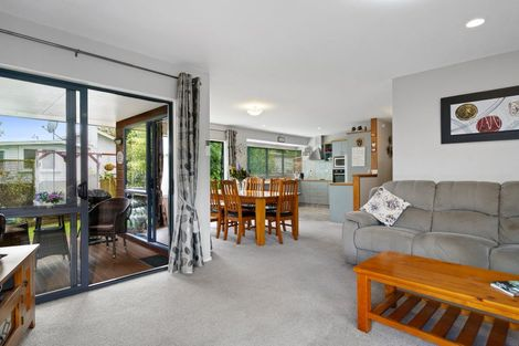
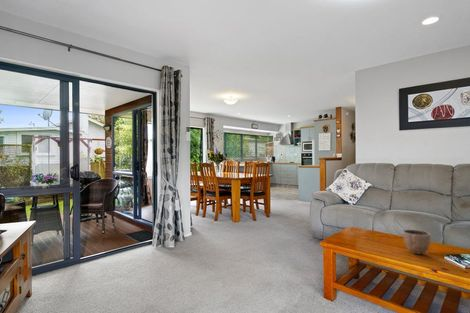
+ decorative bowl [401,229,432,256]
